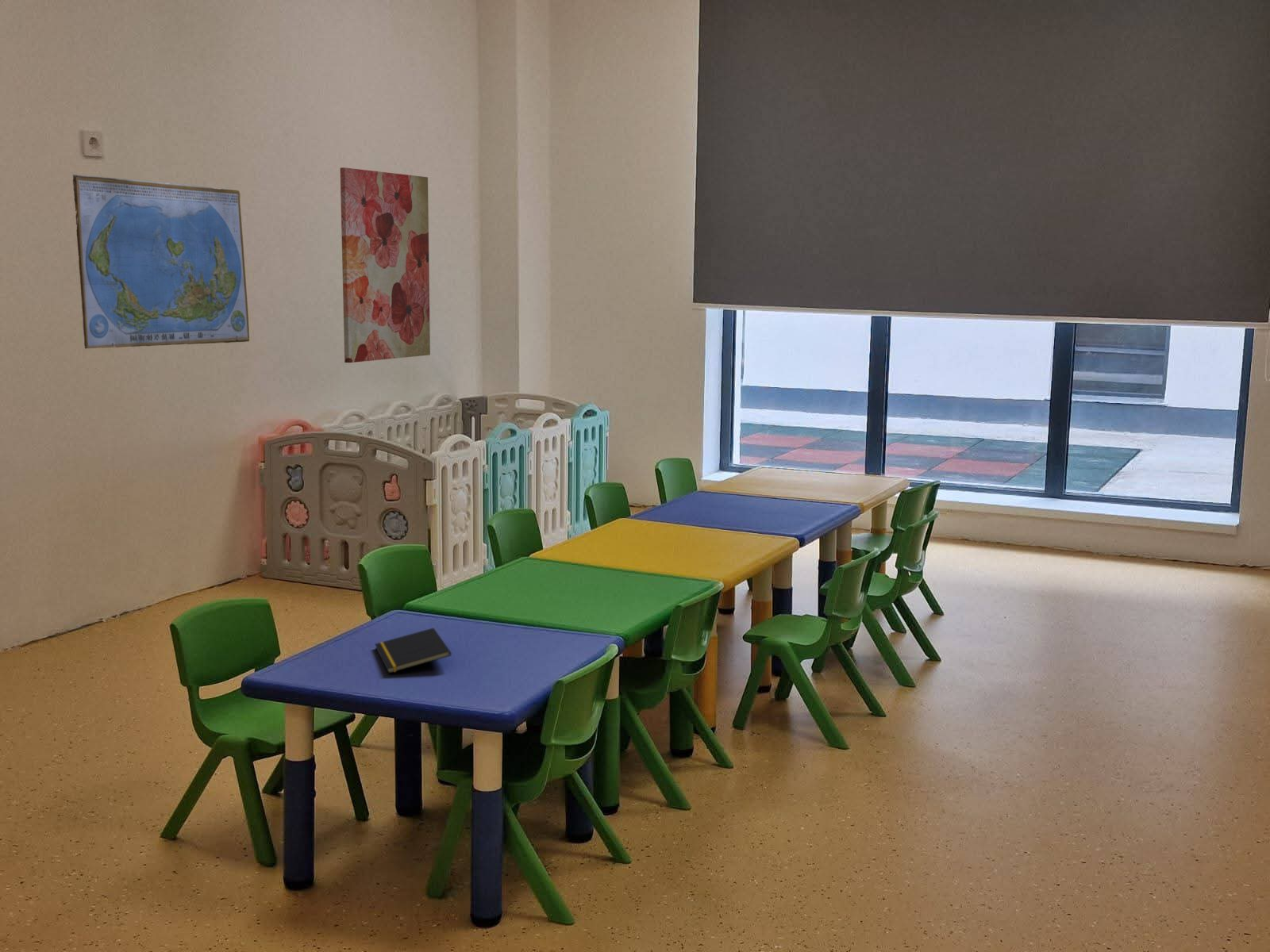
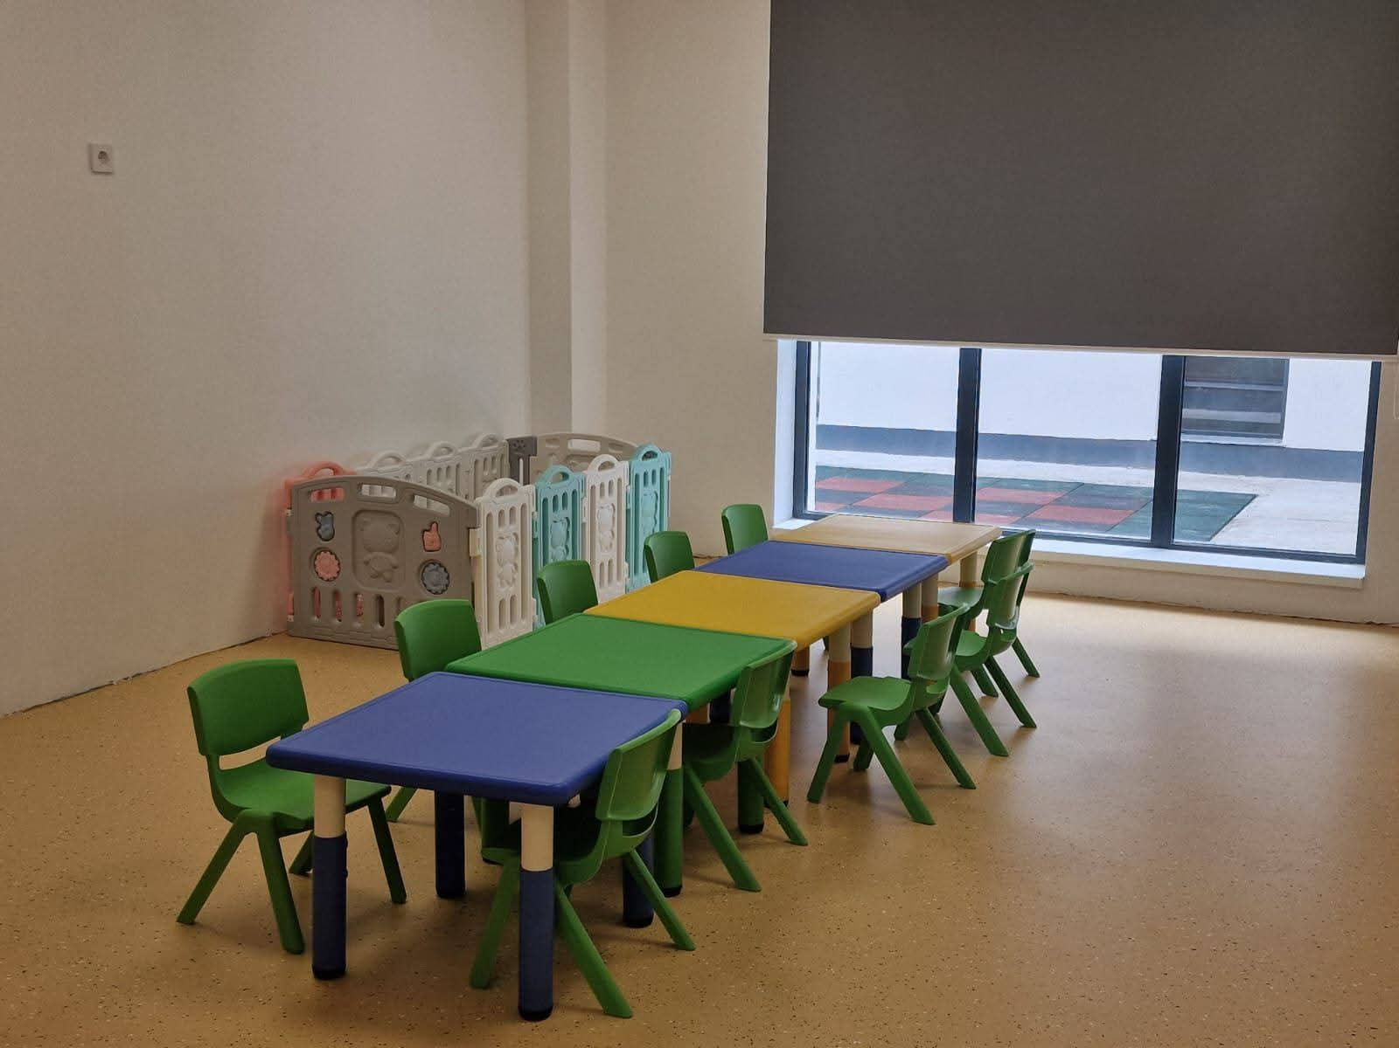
- notepad [374,627,452,674]
- wall art [340,167,431,363]
- world map [72,174,250,350]
